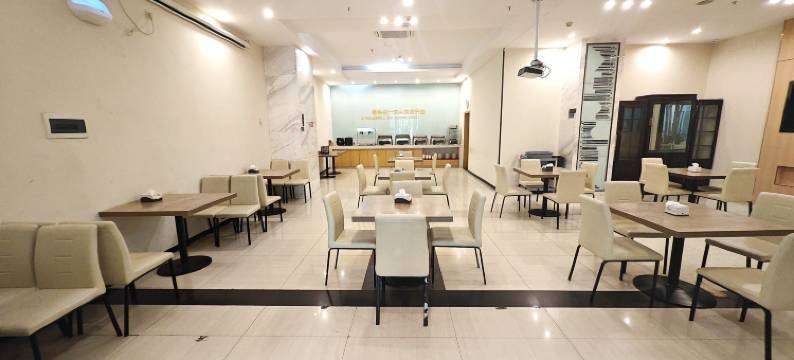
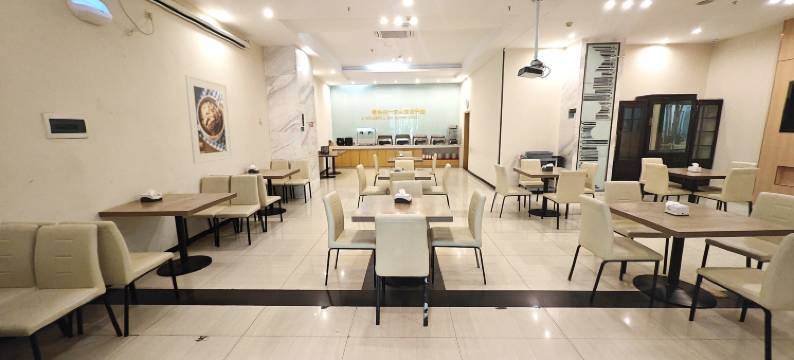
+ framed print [184,74,233,164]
